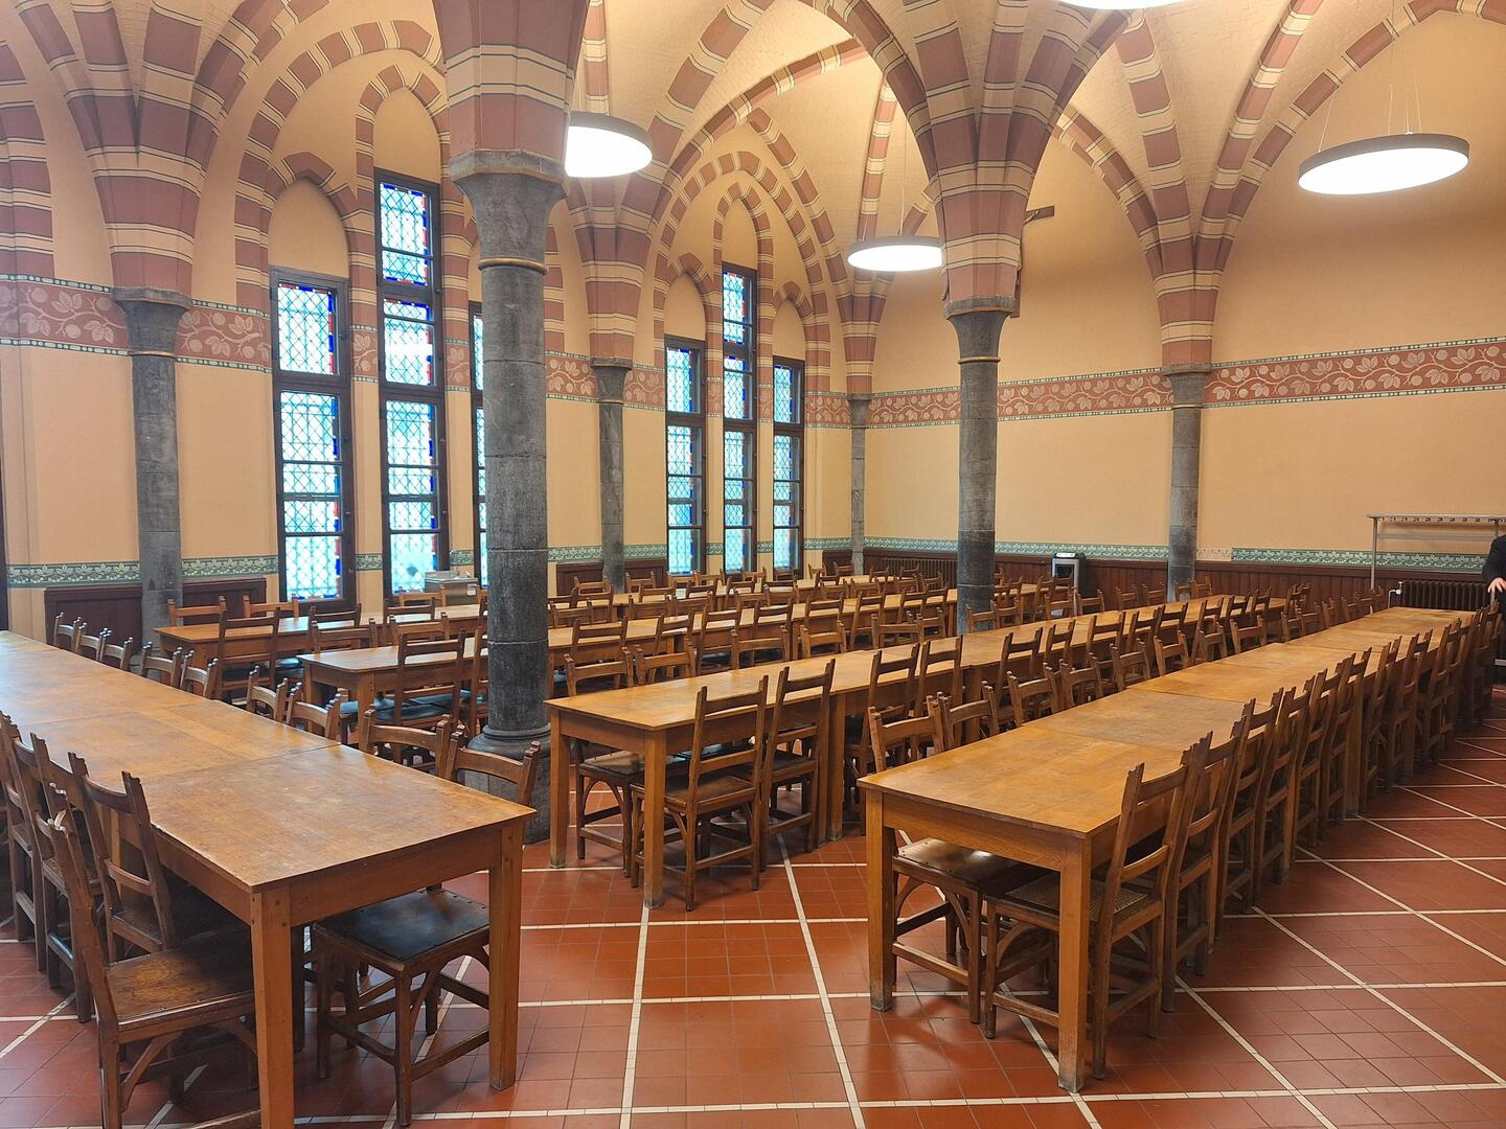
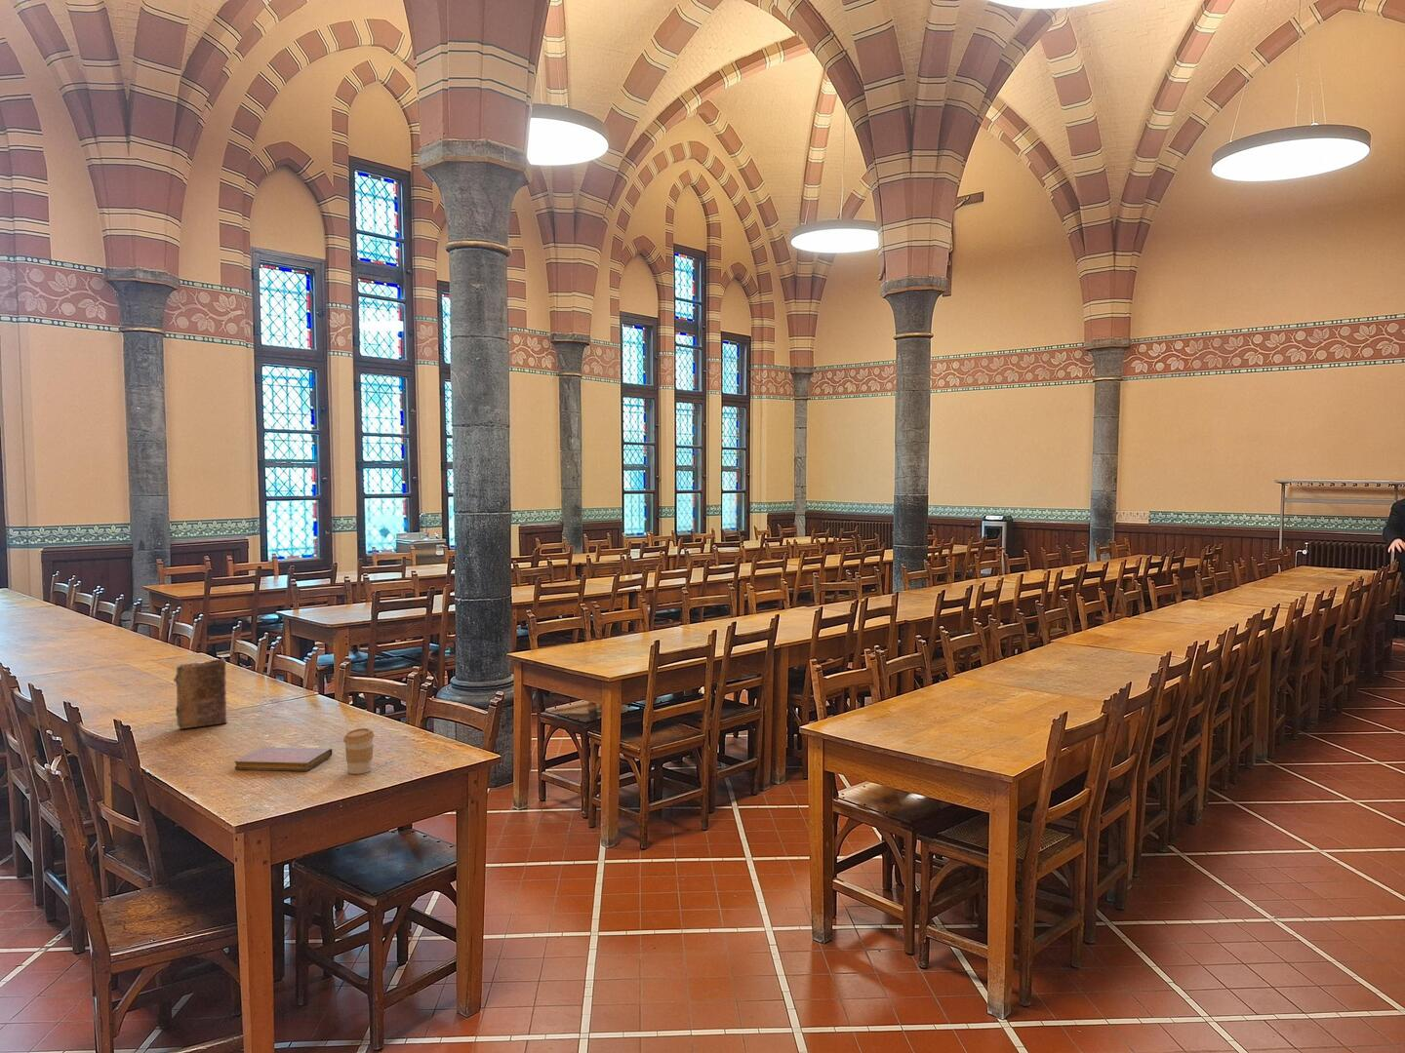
+ notebook [235,746,333,772]
+ coffee cup [343,728,376,775]
+ book [173,657,228,730]
